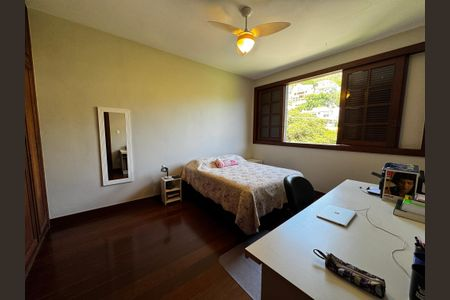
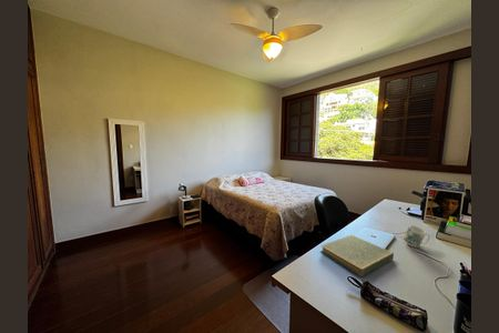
+ mug [403,224,431,249]
+ book [319,234,395,278]
